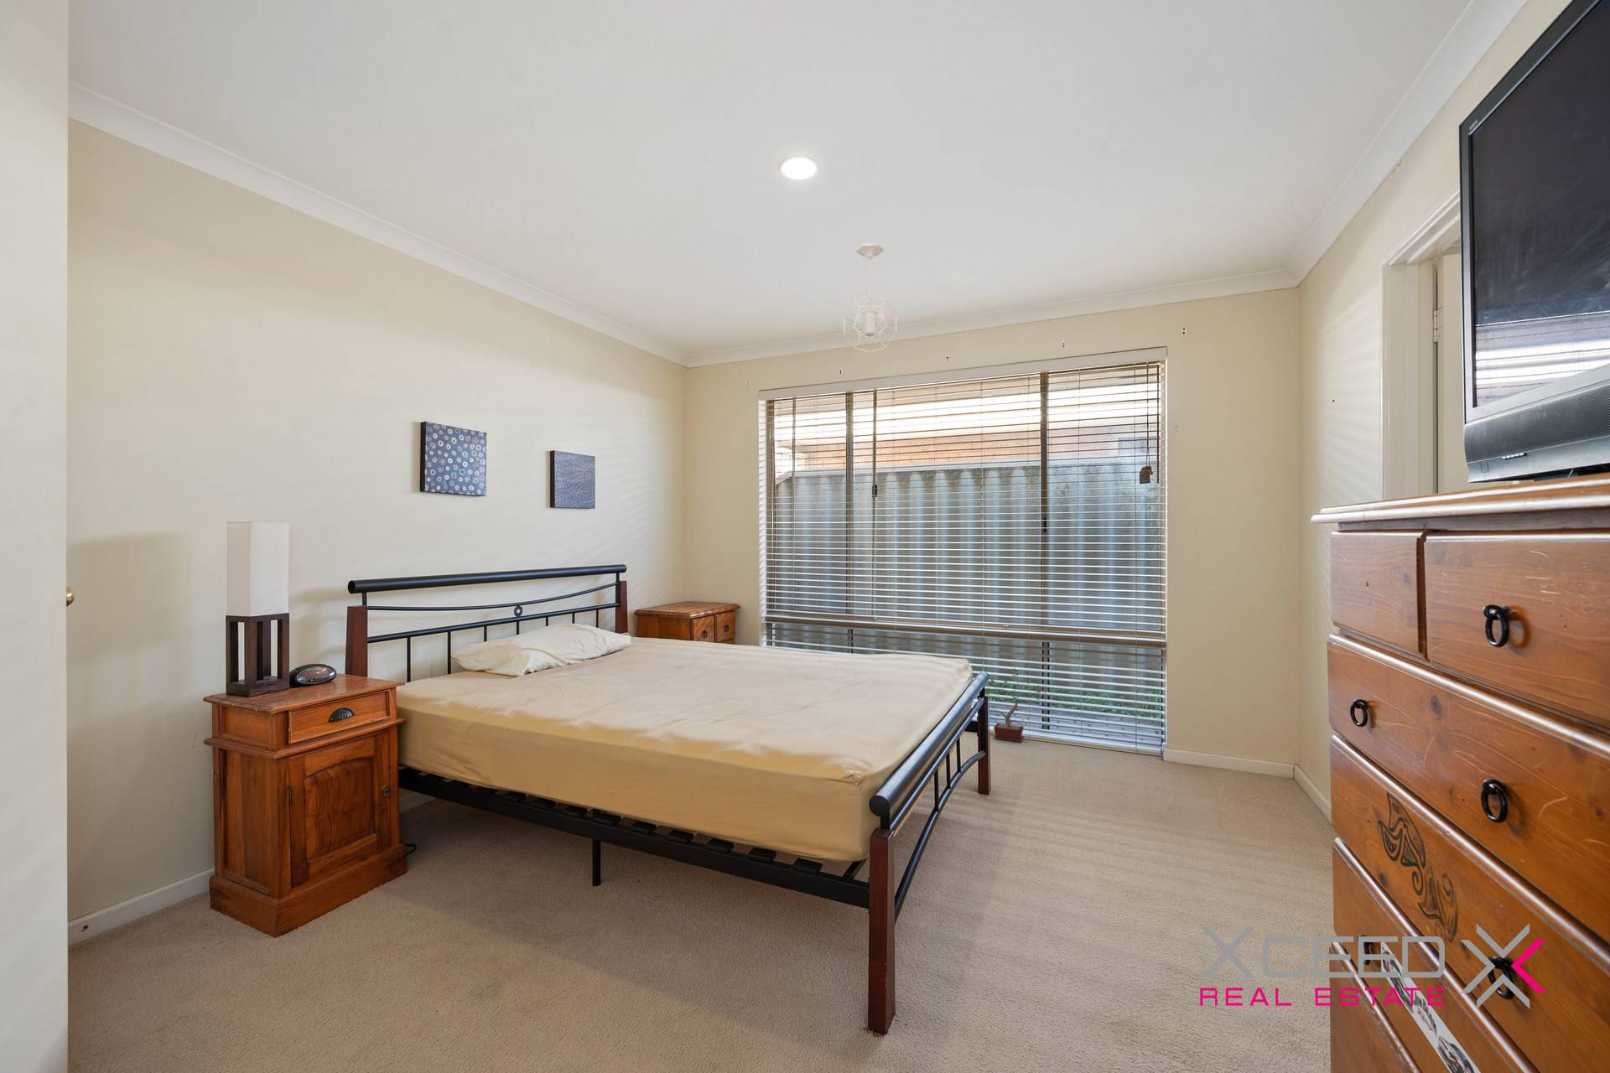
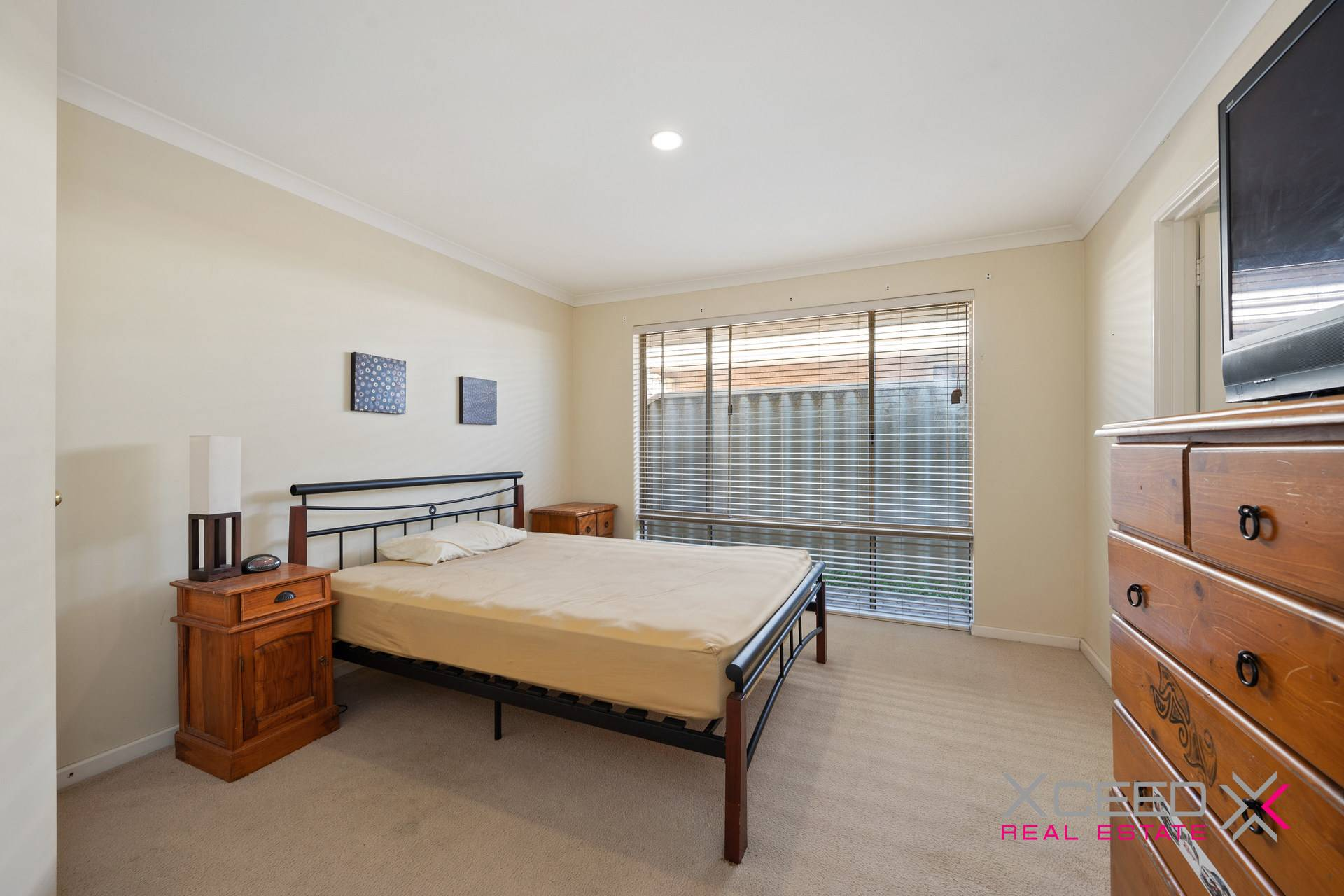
- pendant light [842,242,897,353]
- potted plant [987,667,1049,742]
